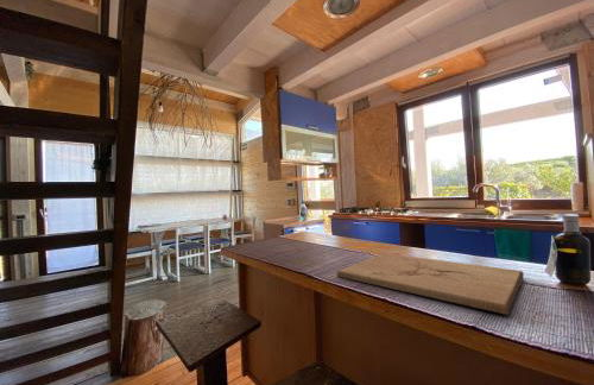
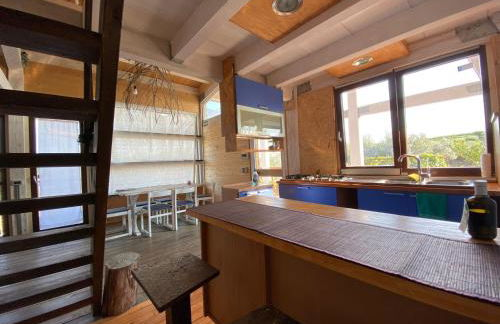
- cutting board [336,252,525,316]
